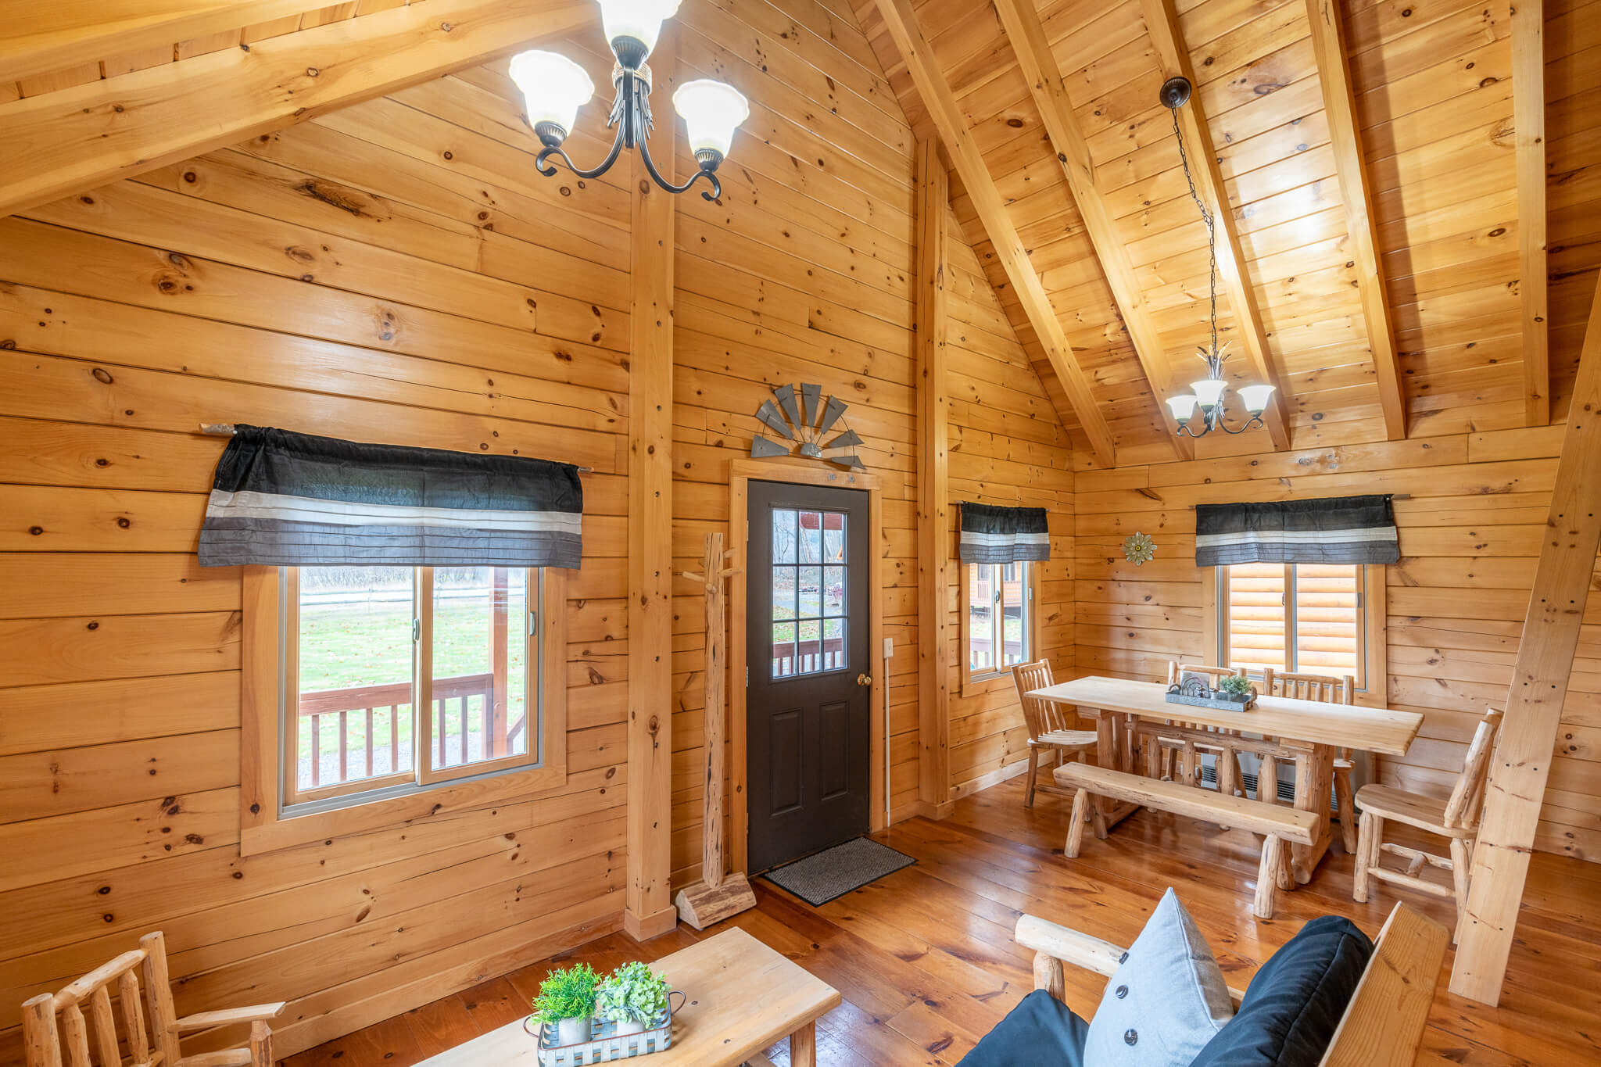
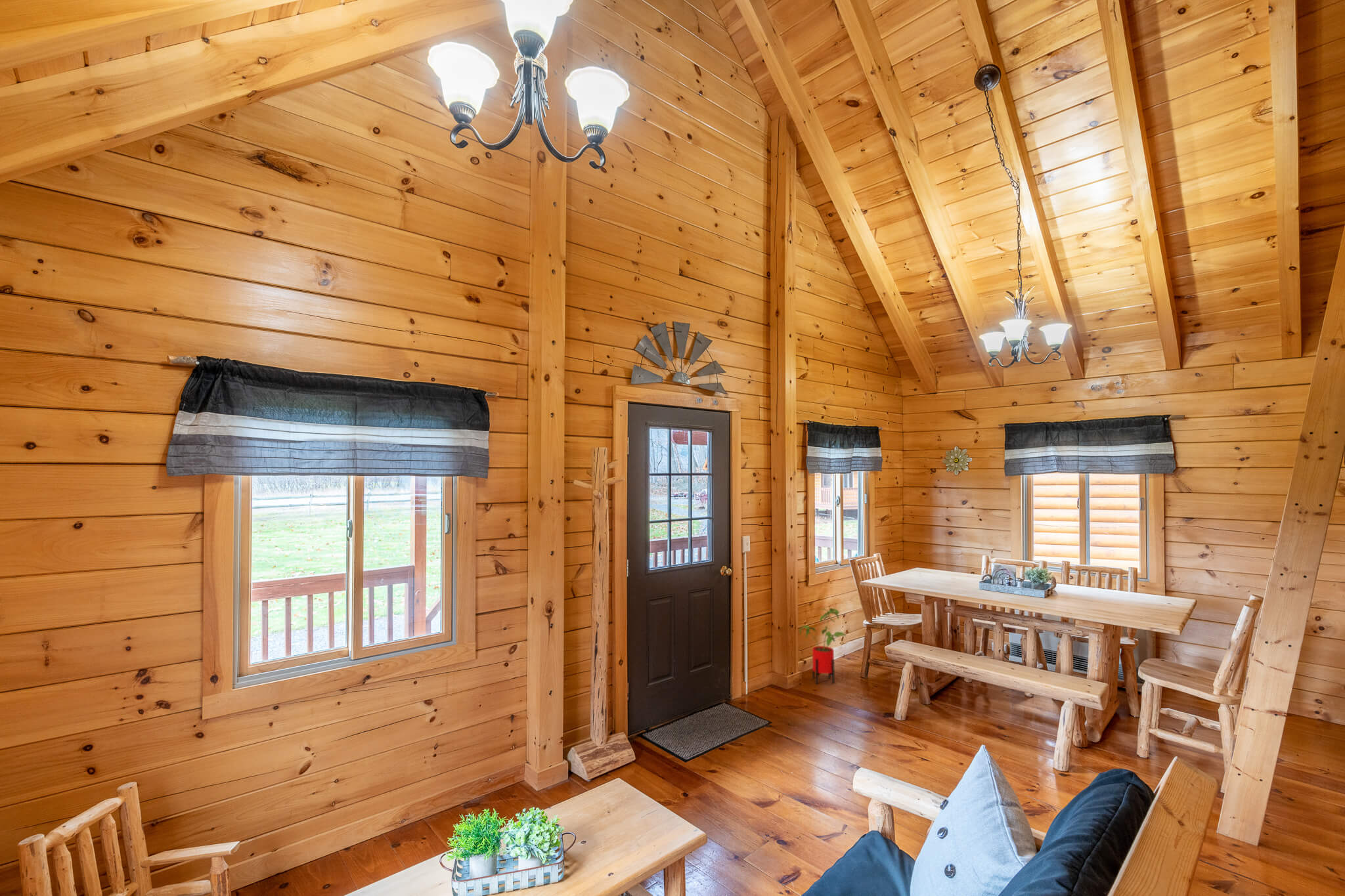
+ house plant [799,607,847,685]
